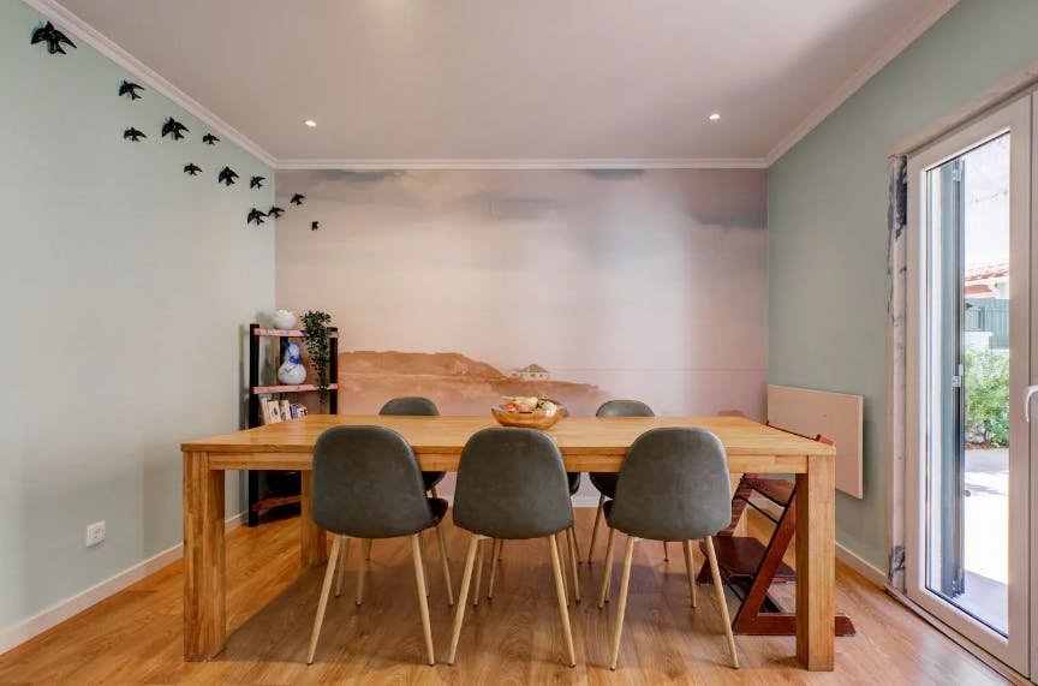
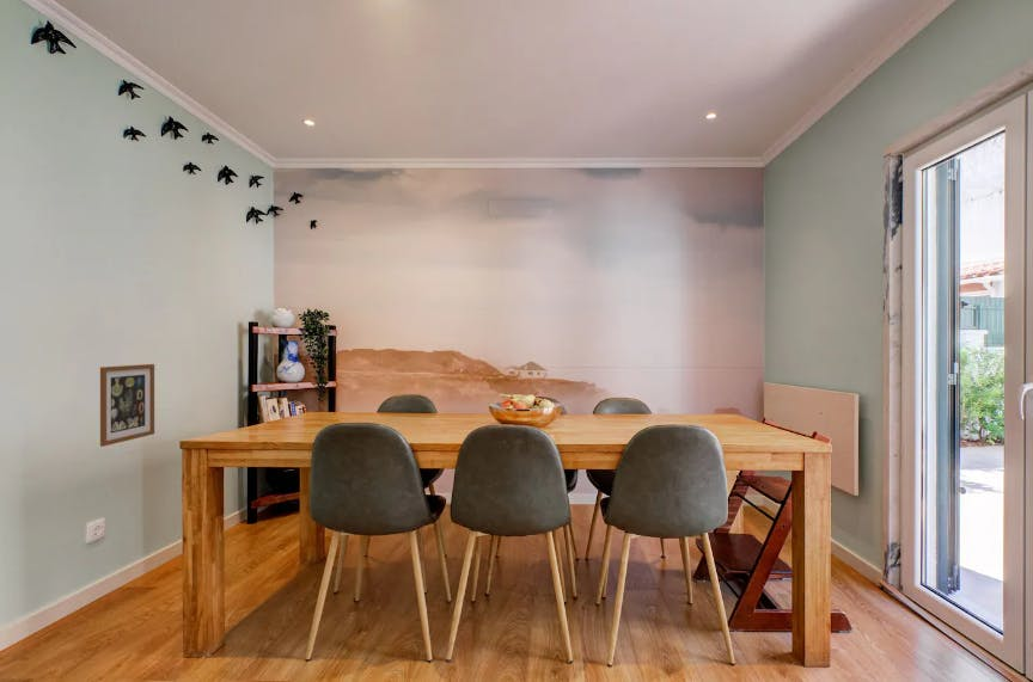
+ wall art [99,363,155,448]
